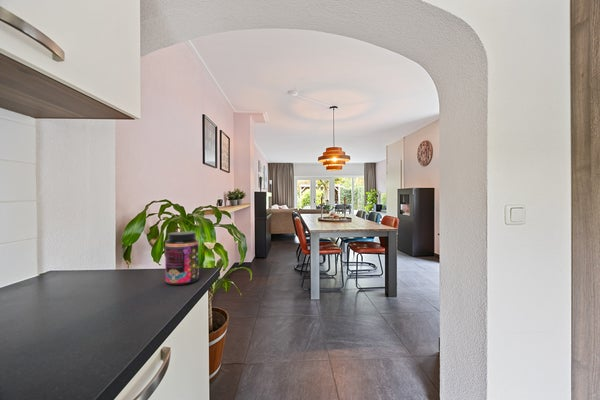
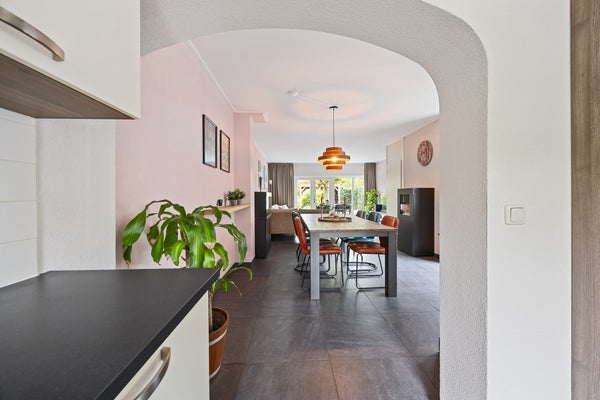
- jar [164,231,200,286]
